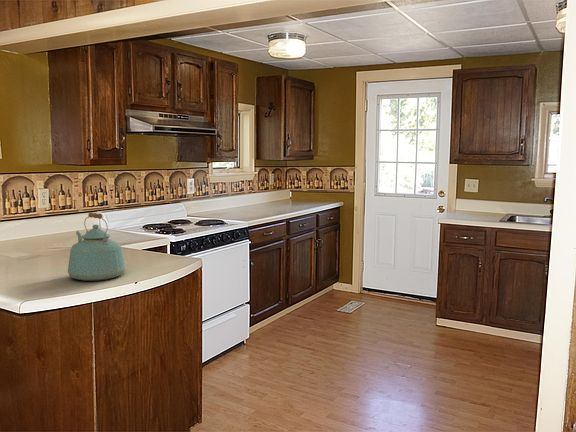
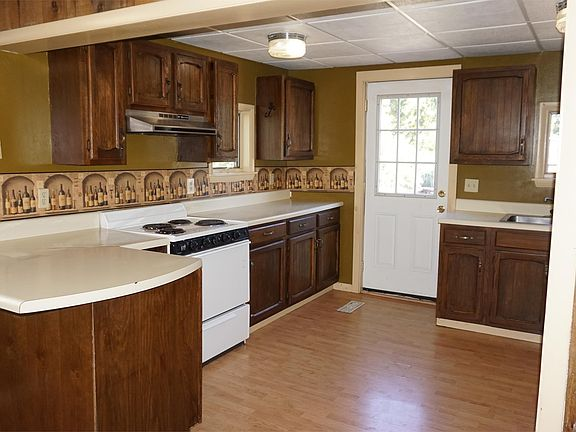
- kettle [67,211,127,282]
